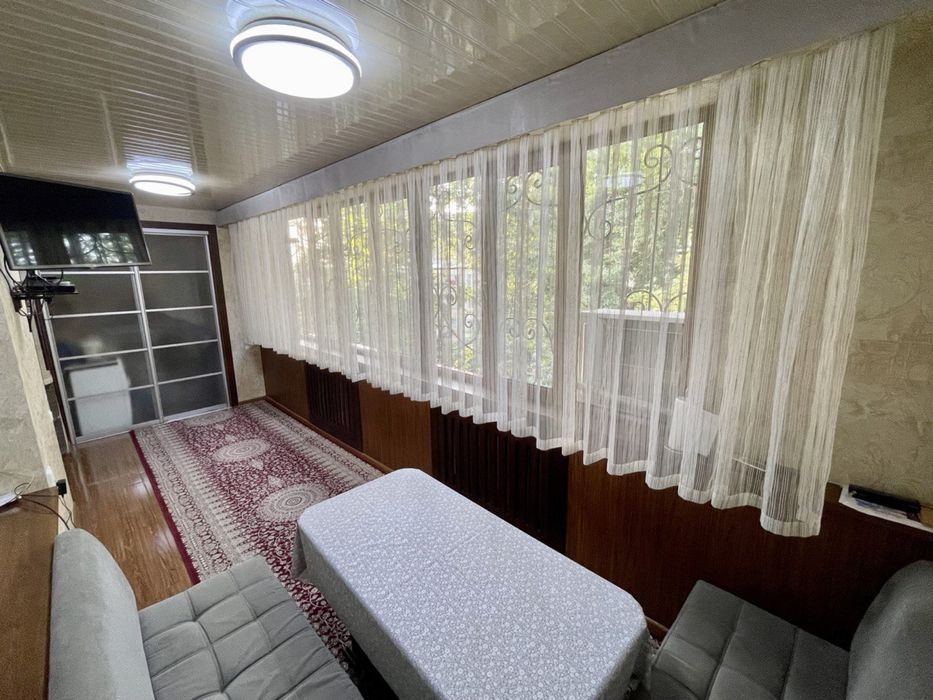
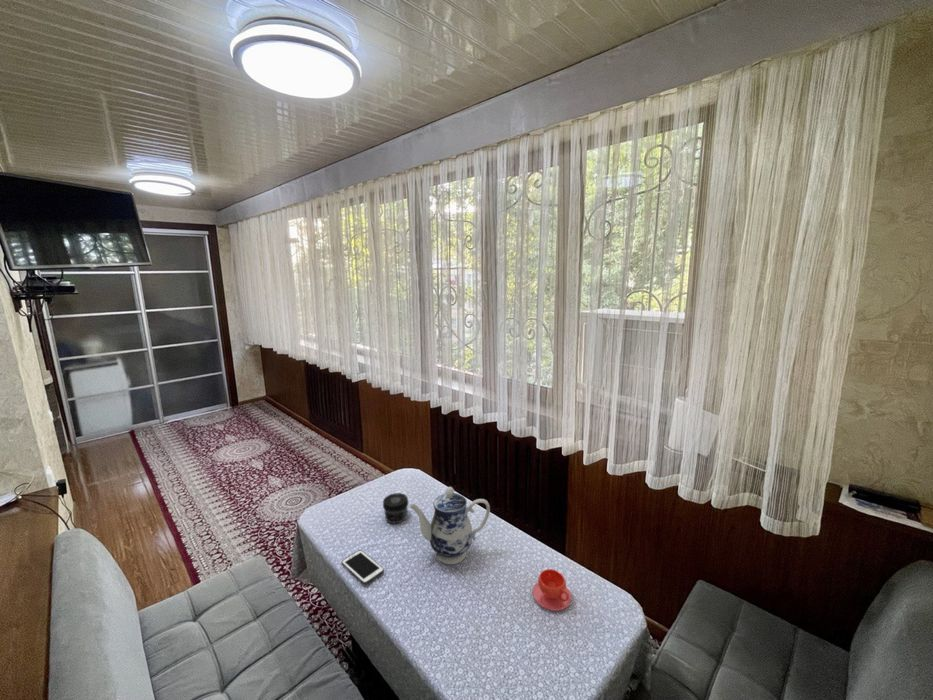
+ teacup [532,568,572,611]
+ teapot [408,486,491,565]
+ cell phone [341,549,385,585]
+ jar [382,492,409,524]
